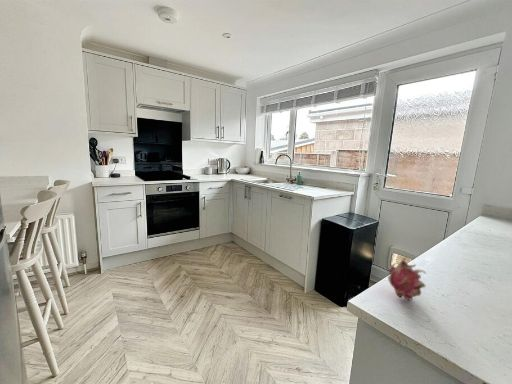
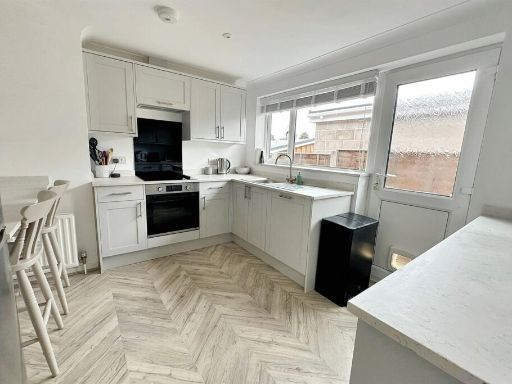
- fruit [387,256,427,302]
